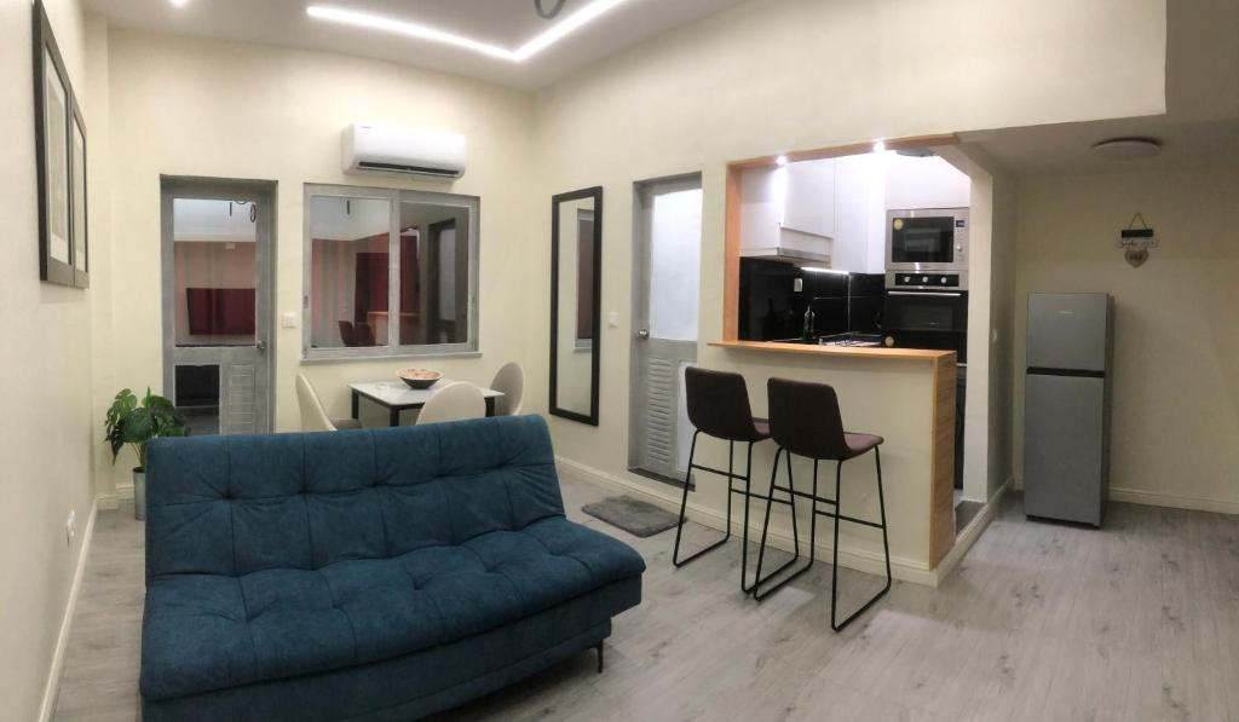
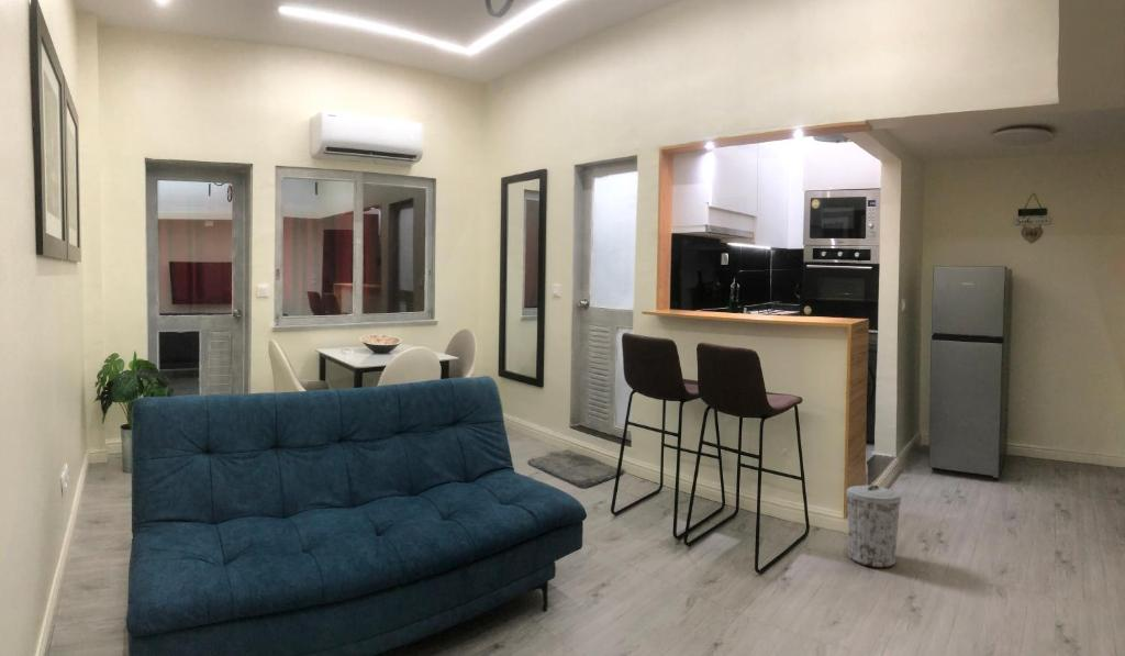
+ trash can [845,483,902,568]
